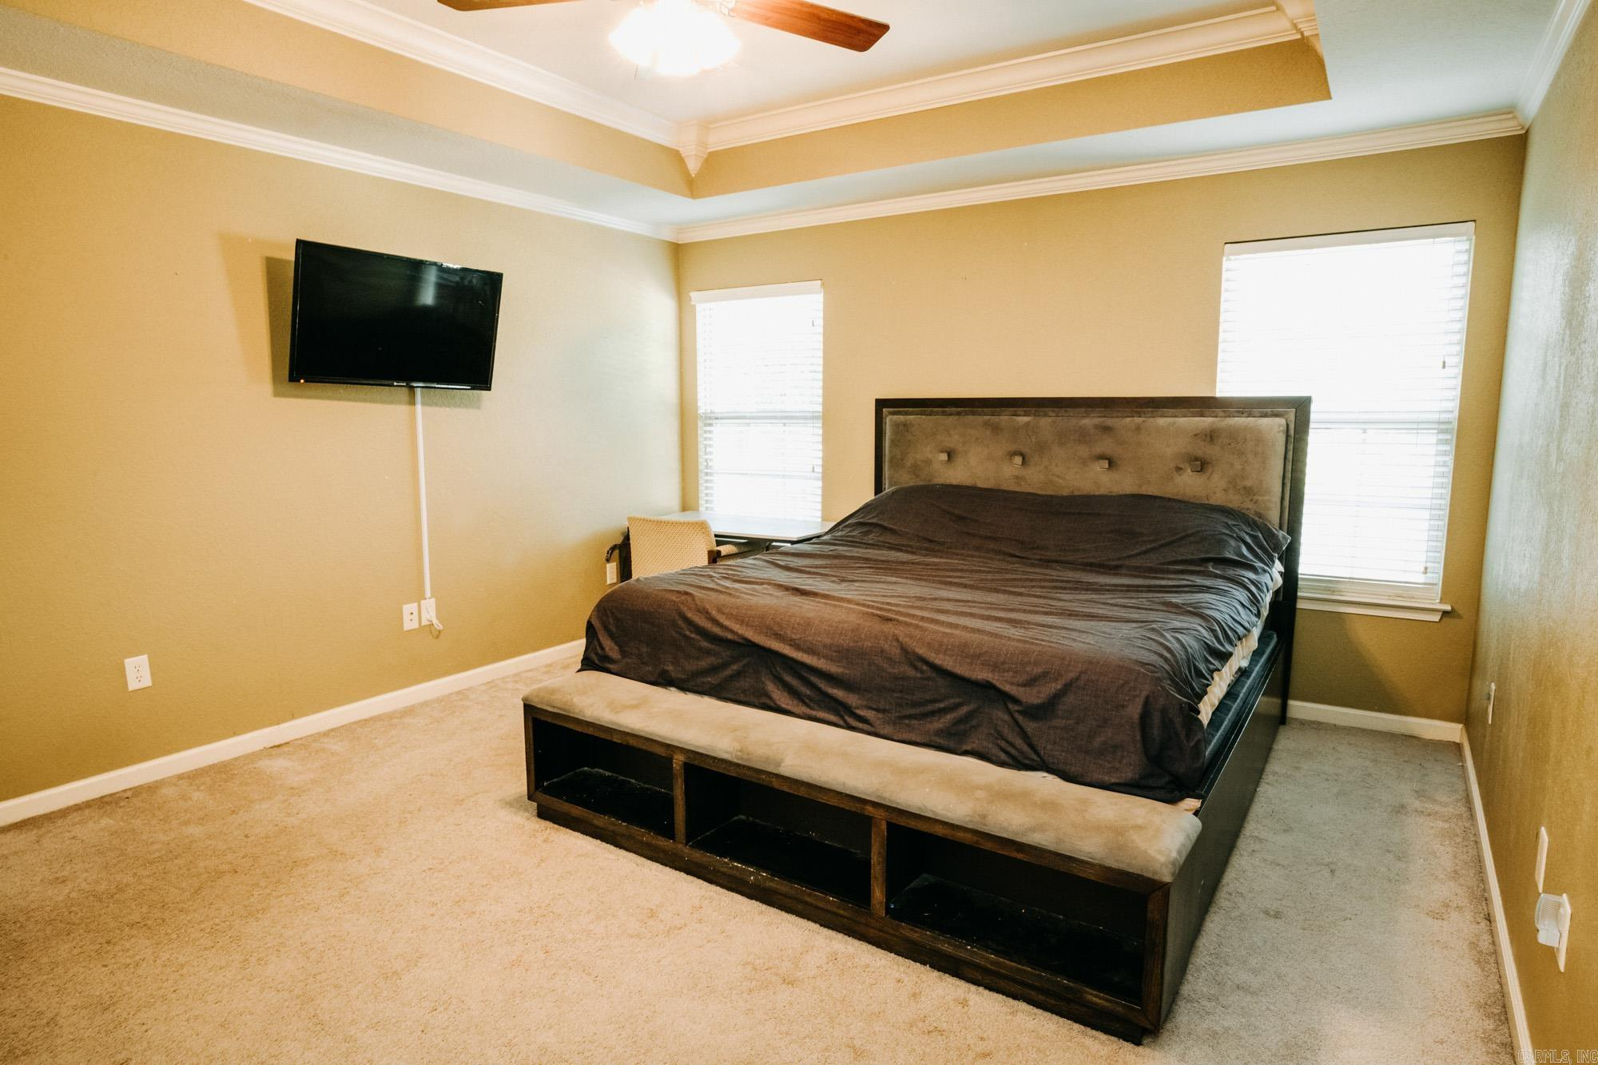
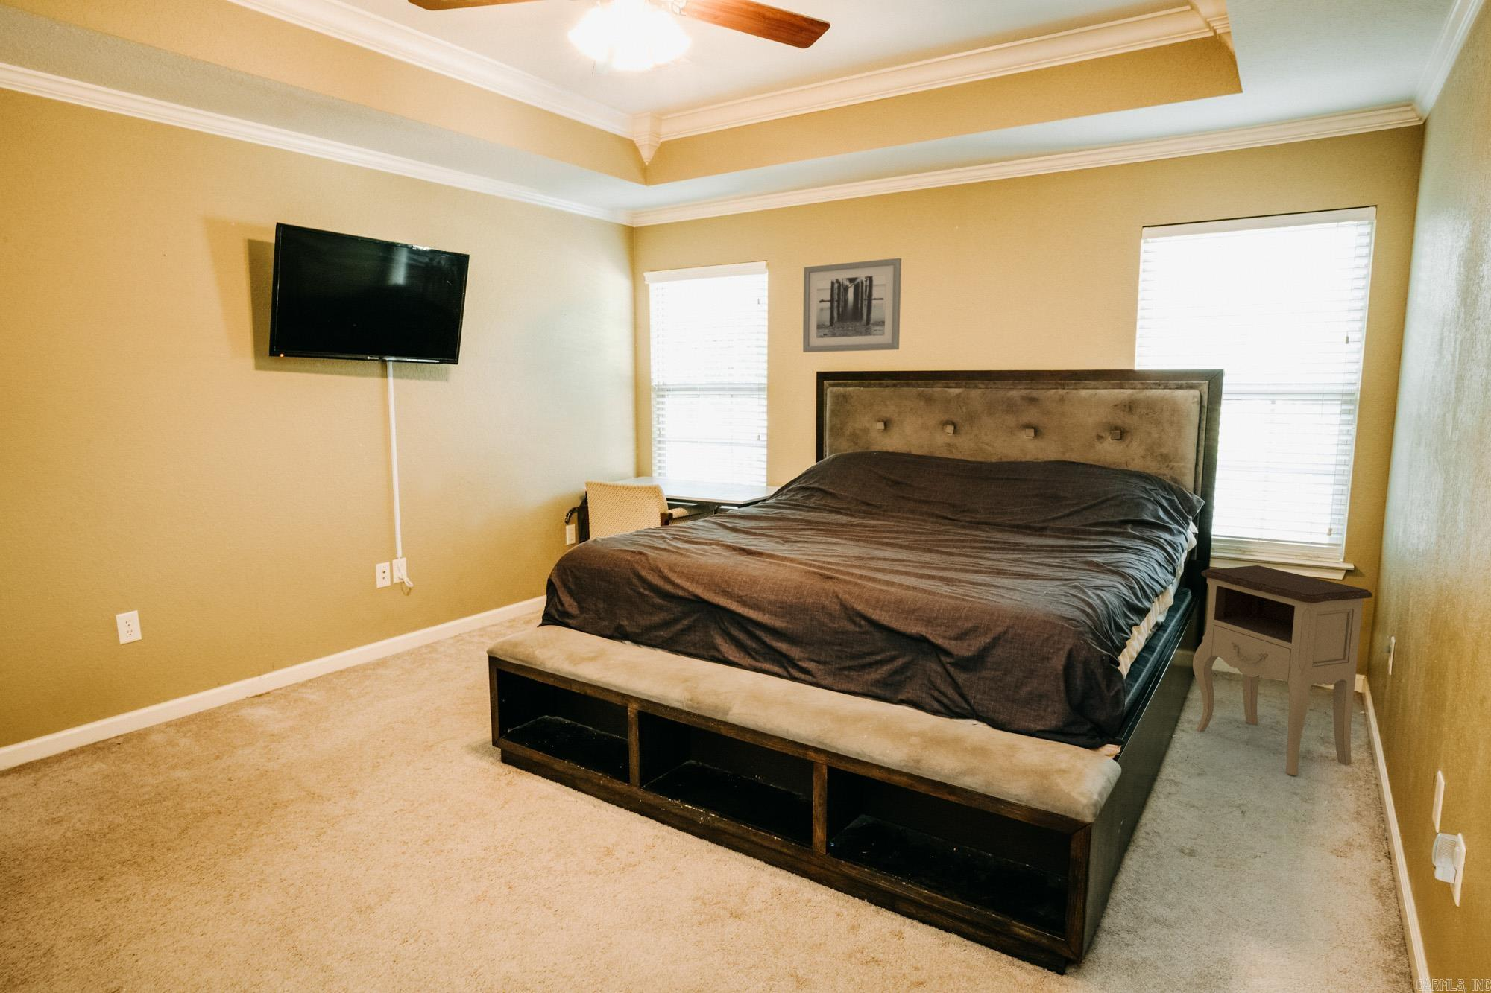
+ wall art [803,257,902,354]
+ nightstand [1192,565,1373,776]
